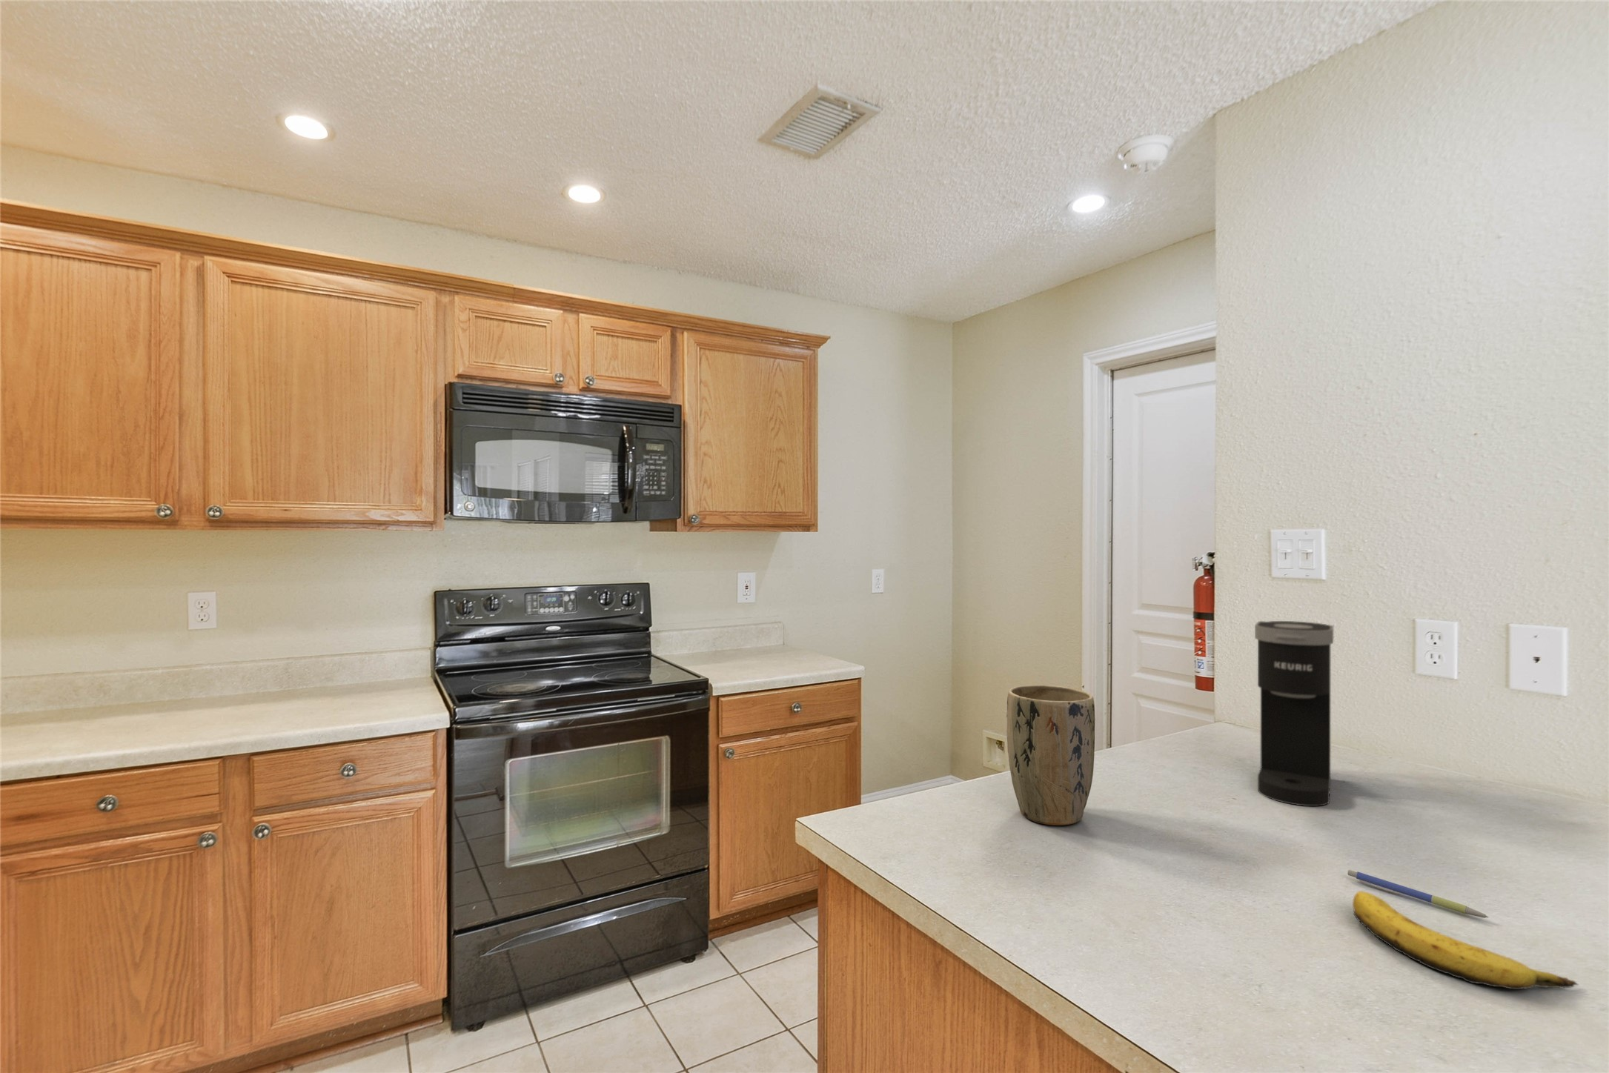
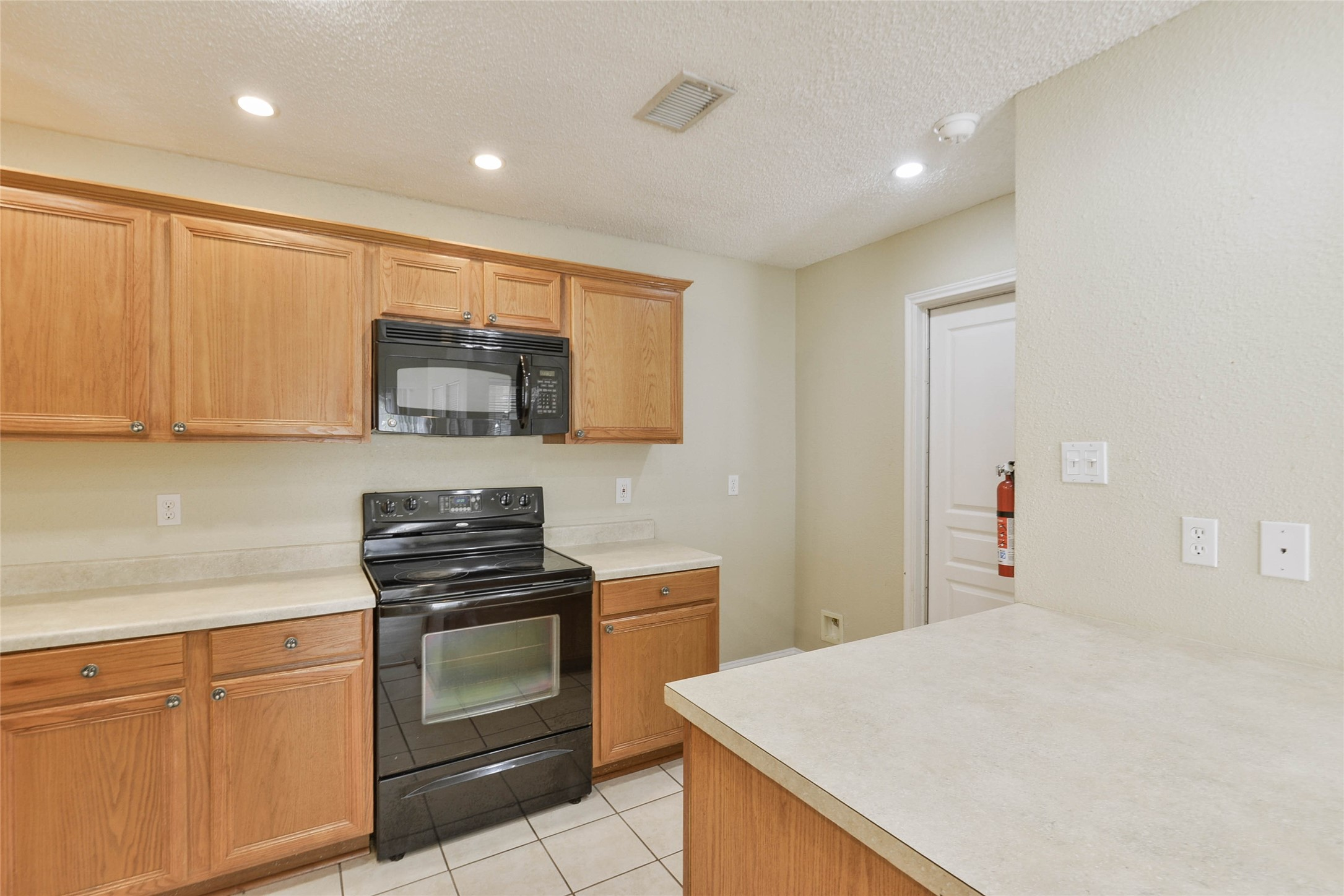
- coffee maker [1253,620,1334,807]
- plant pot [1006,685,1097,826]
- pen [1347,869,1489,919]
- banana [1352,891,1579,990]
